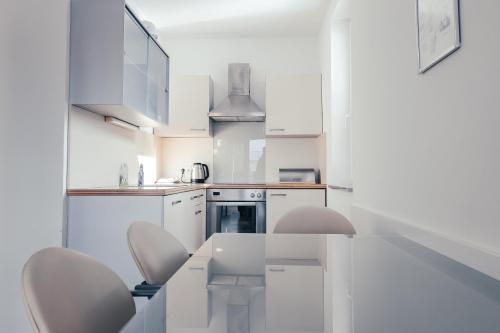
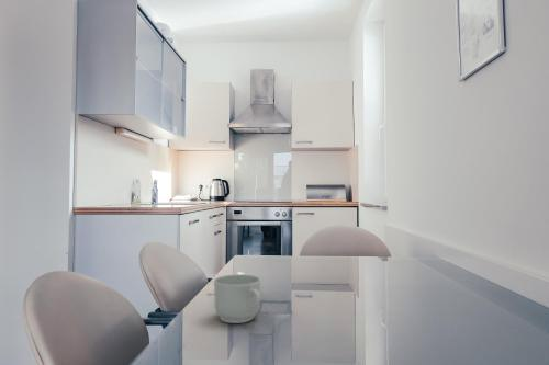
+ mug [213,273,262,324]
